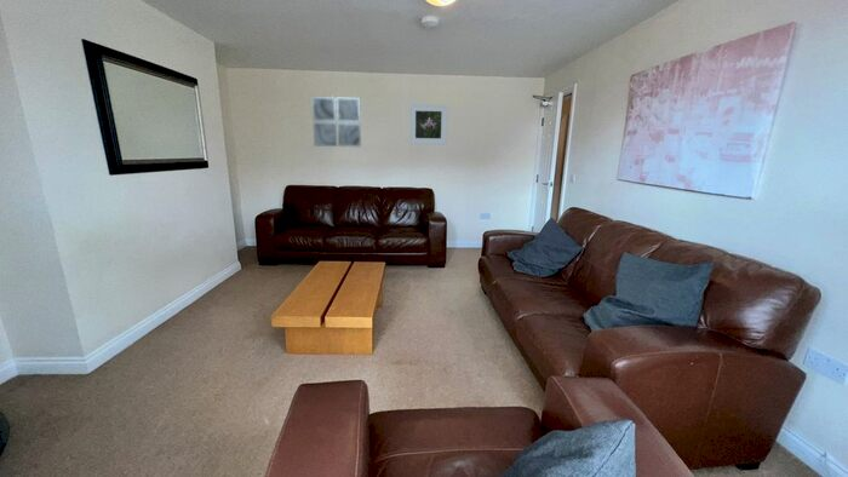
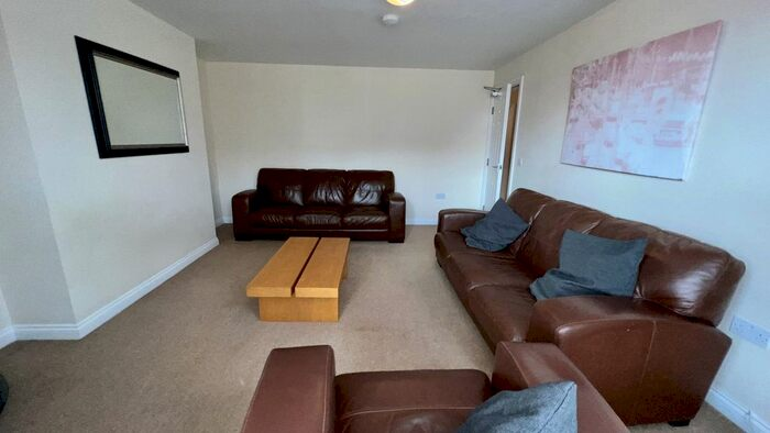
- wall art [310,96,362,148]
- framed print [408,103,449,146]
